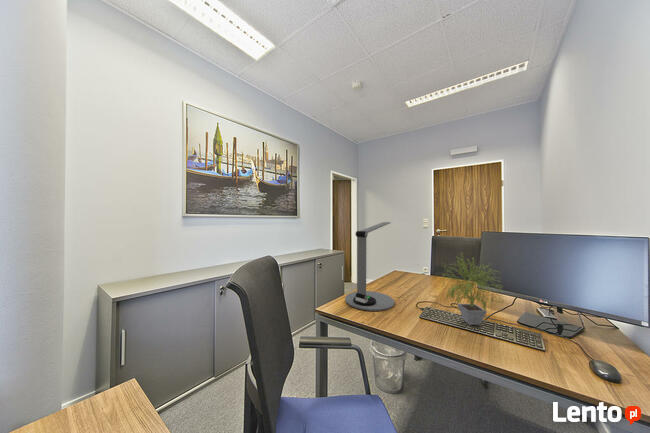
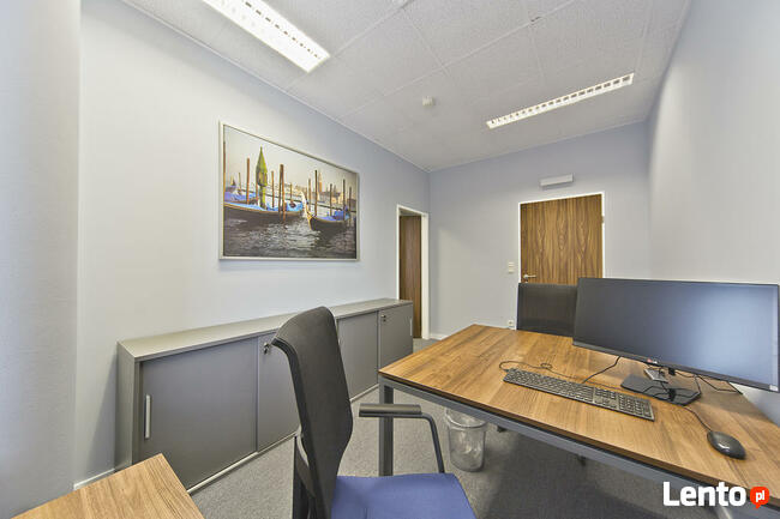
- desk lamp [344,221,395,312]
- potted plant [437,251,505,326]
